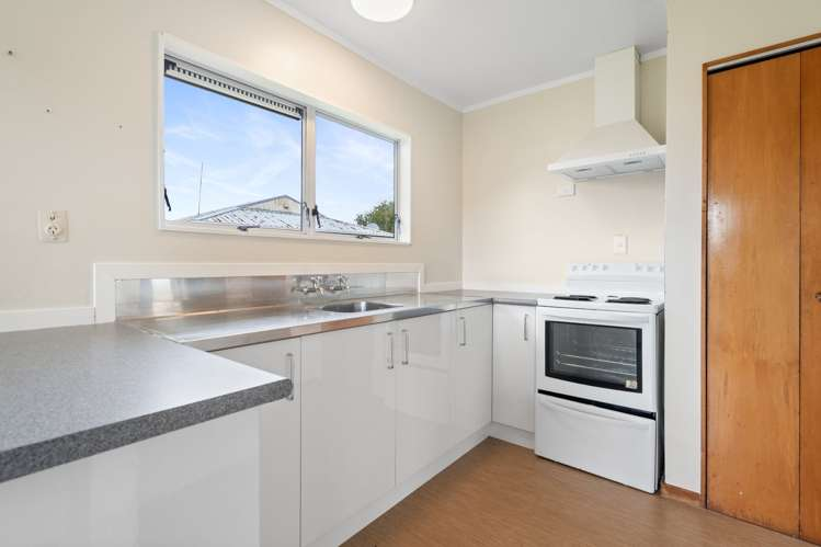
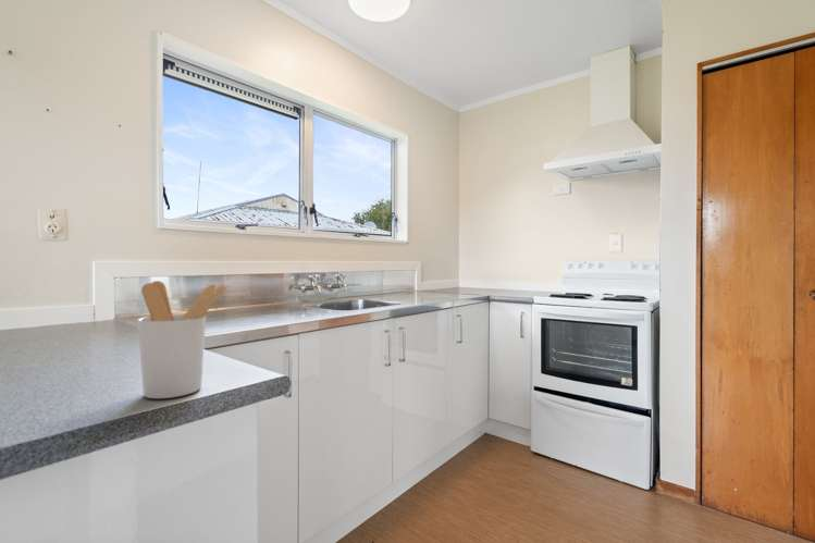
+ utensil holder [136,280,230,399]
